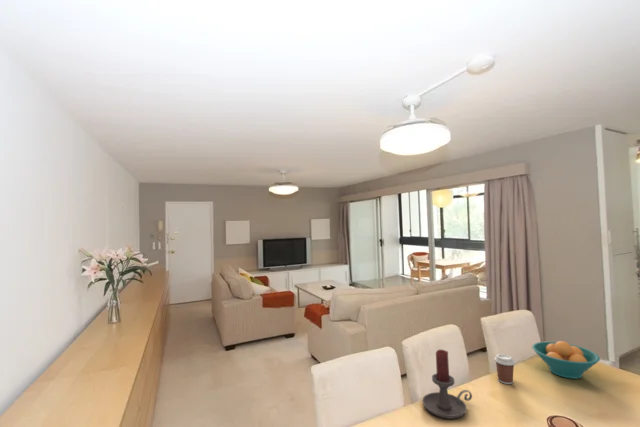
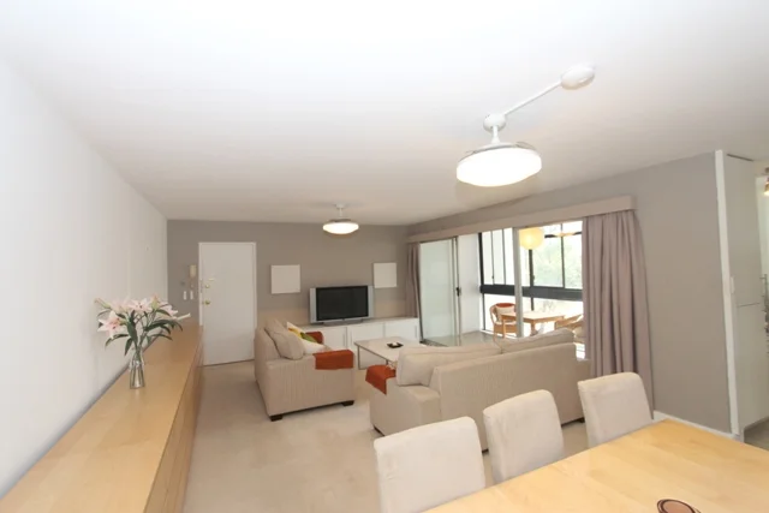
- fruit bowl [531,340,601,380]
- coffee cup [493,353,516,385]
- candle holder [422,349,473,420]
